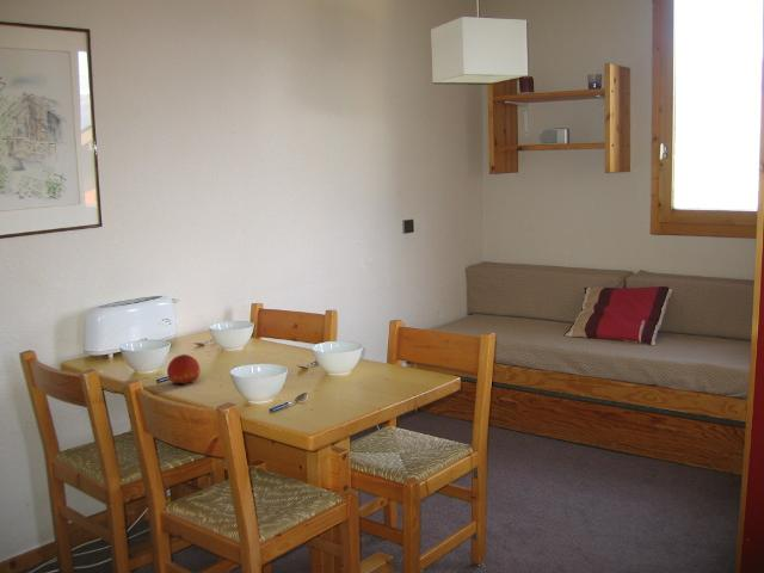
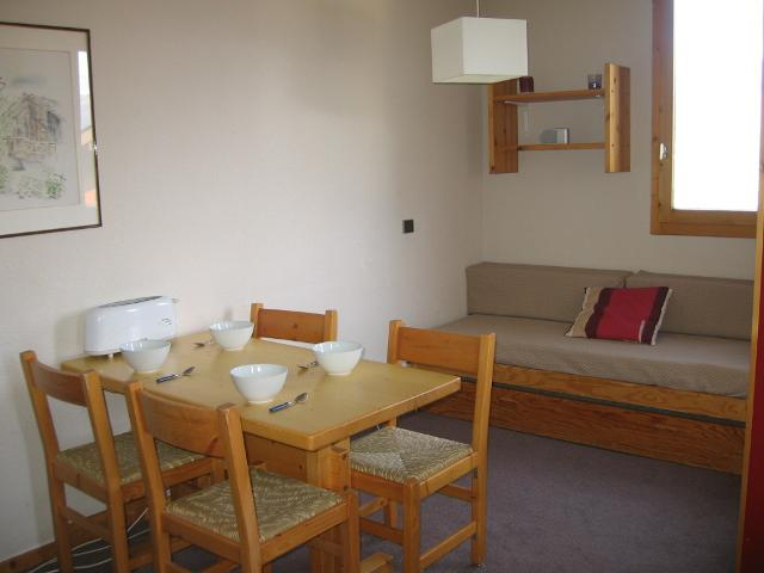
- fruit [166,353,202,386]
